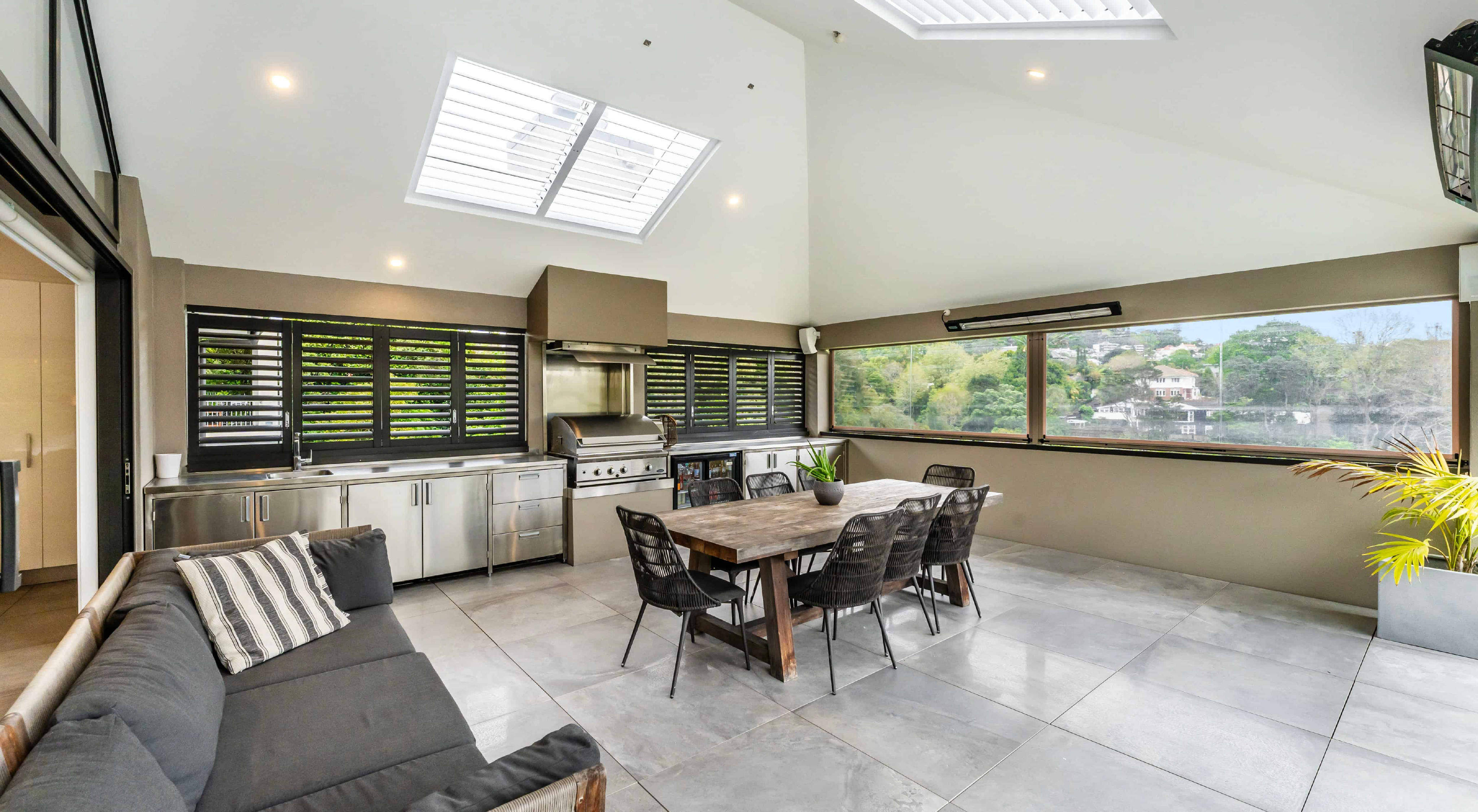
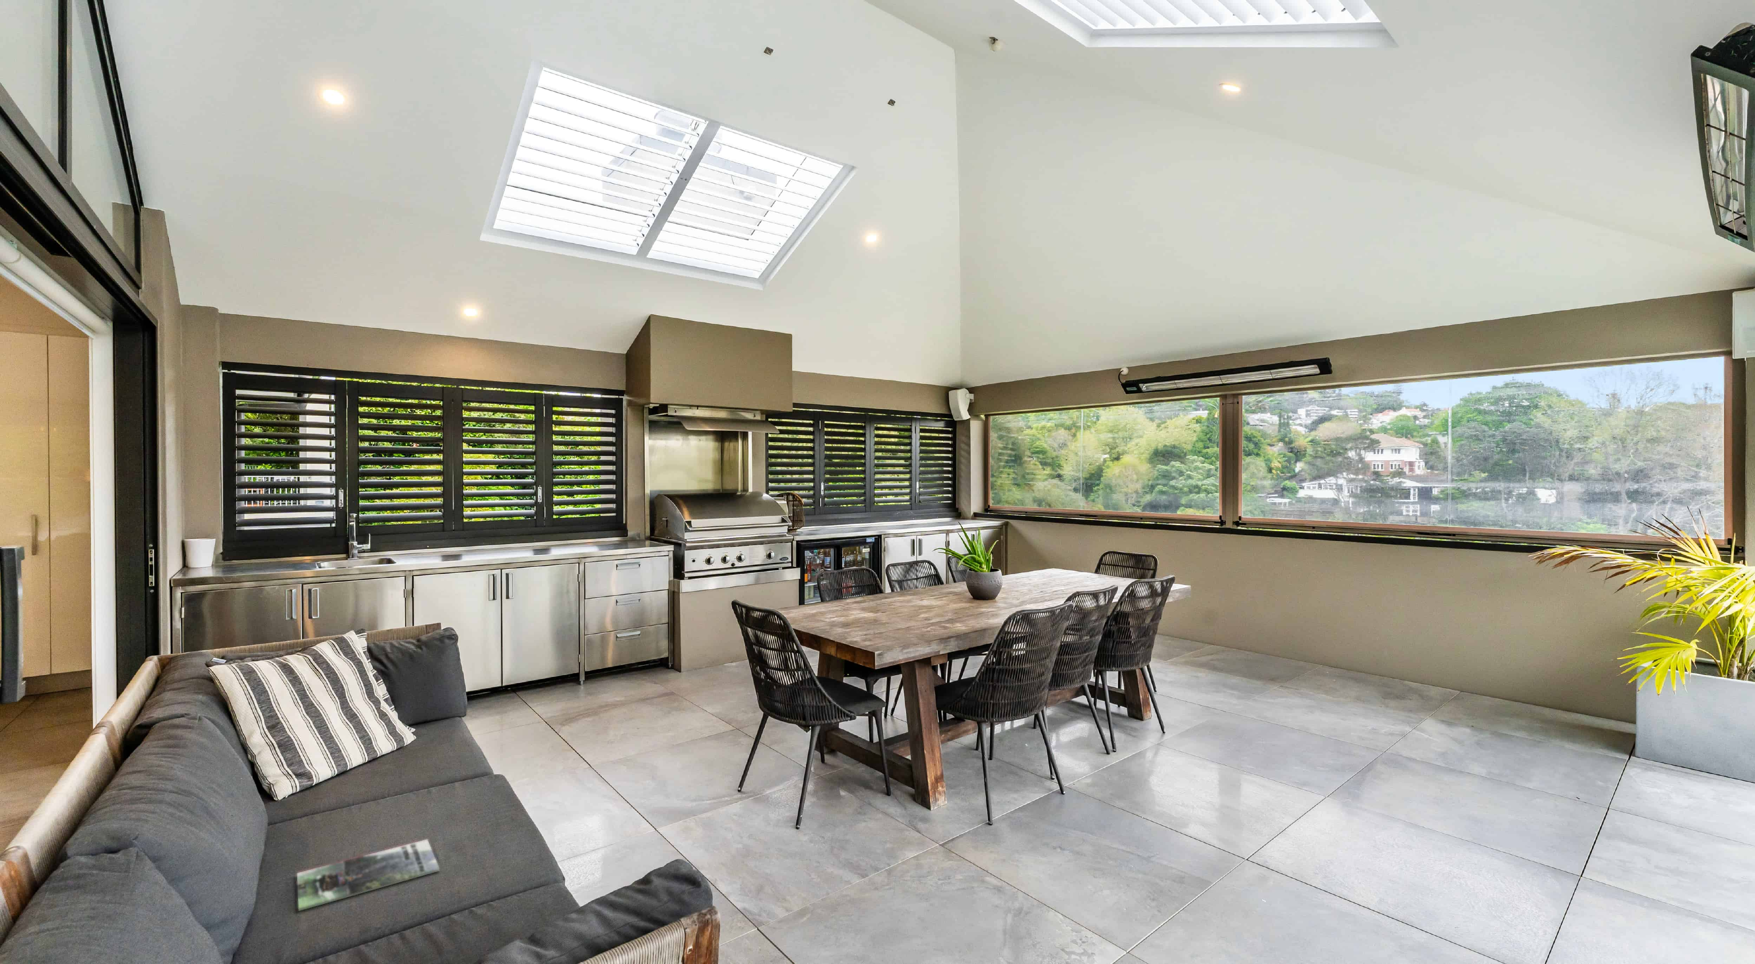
+ magazine [297,838,441,912]
